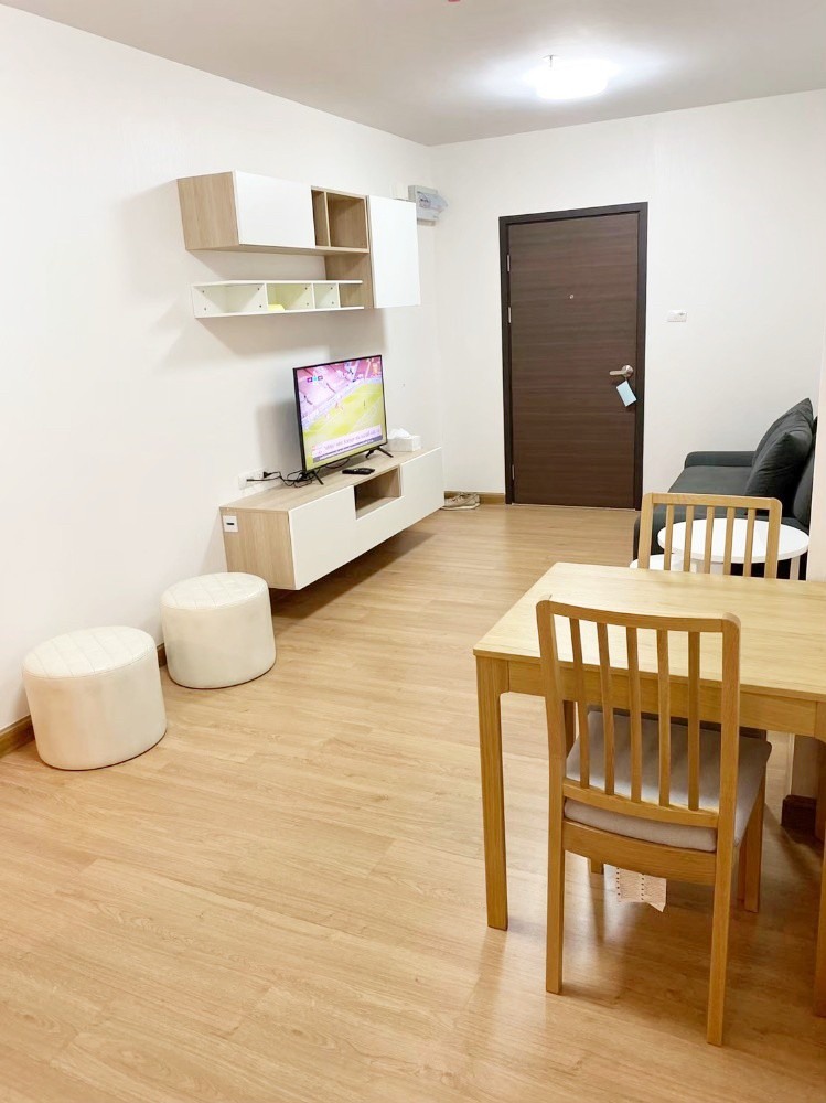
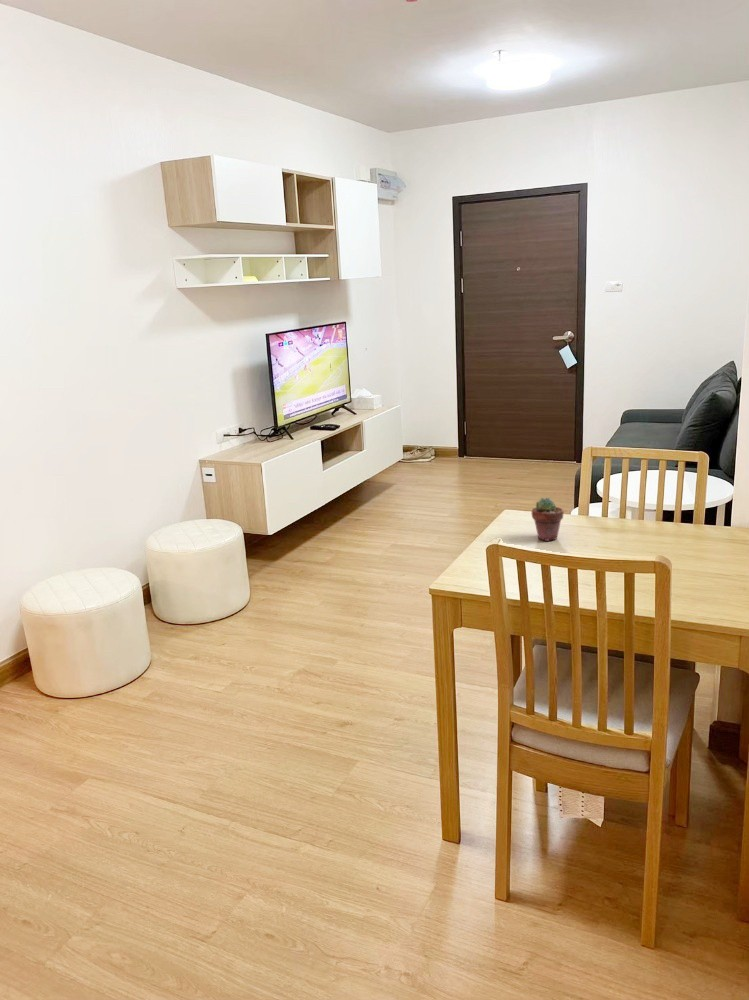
+ potted succulent [531,497,565,542]
